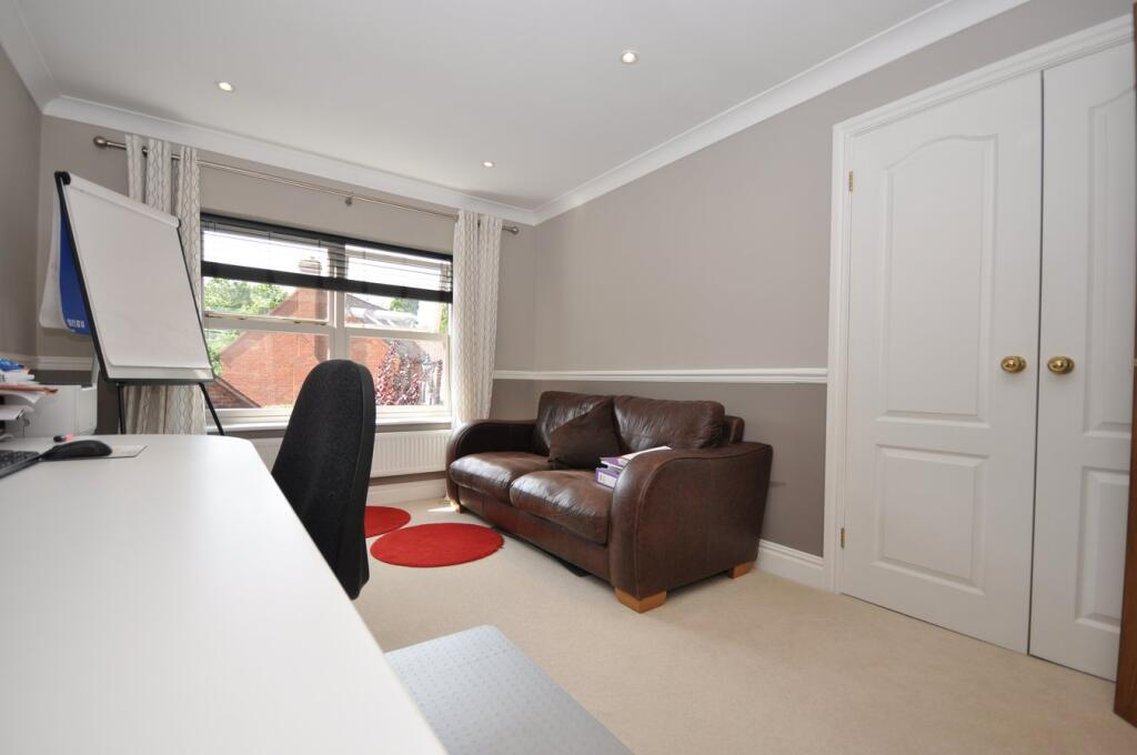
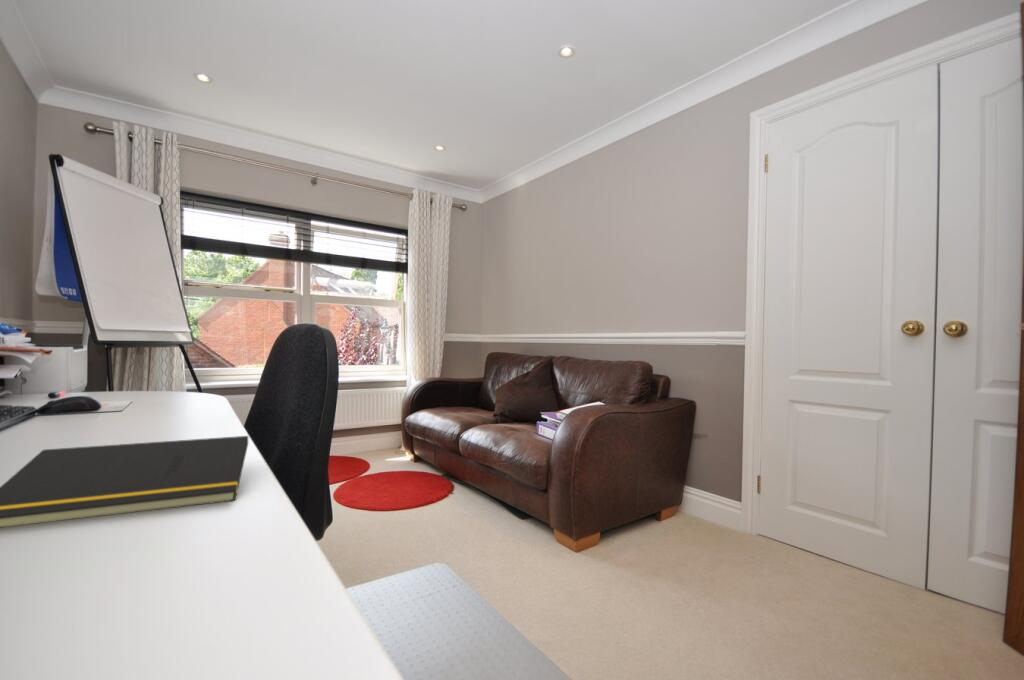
+ notepad [0,435,249,529]
